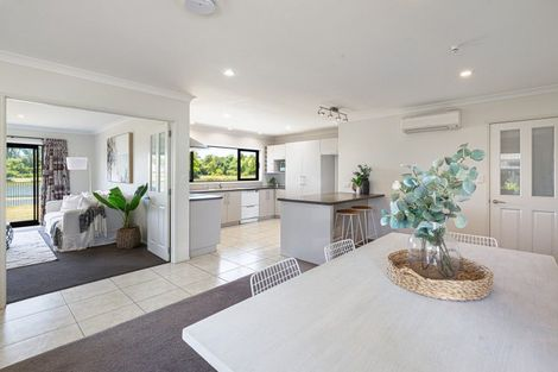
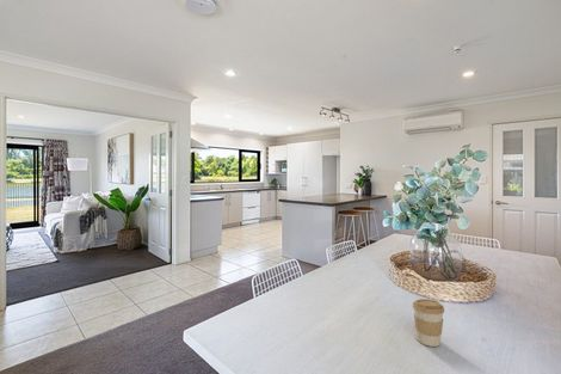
+ coffee cup [412,298,445,348]
